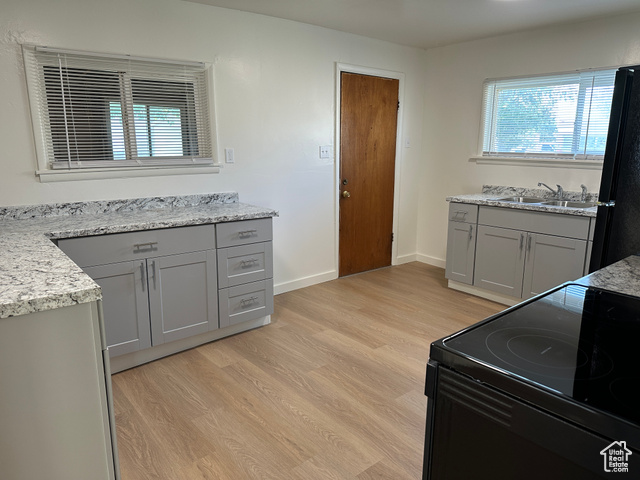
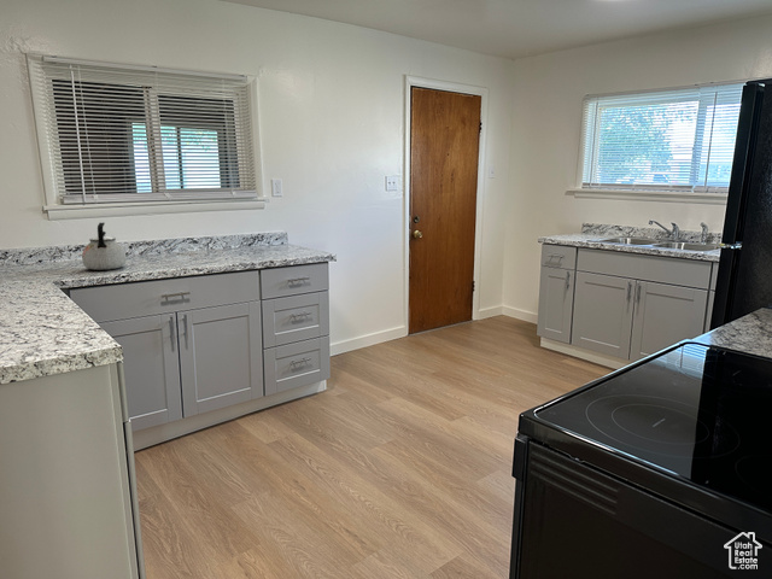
+ kettle [81,222,128,271]
